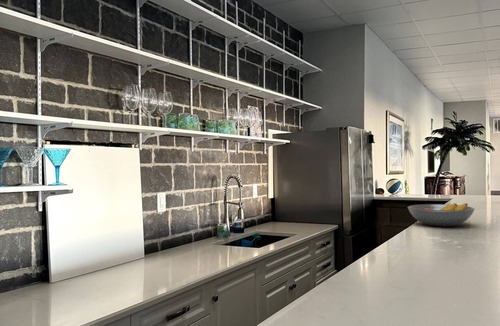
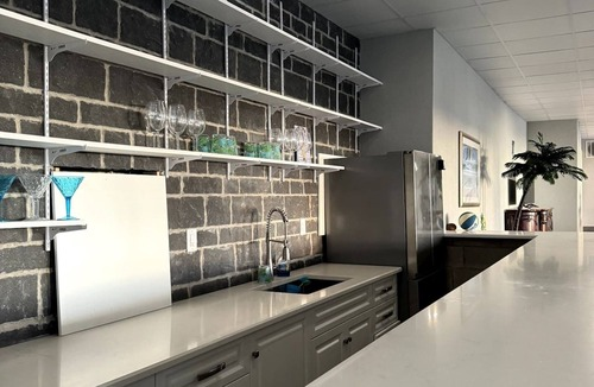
- fruit bowl [407,202,476,227]
